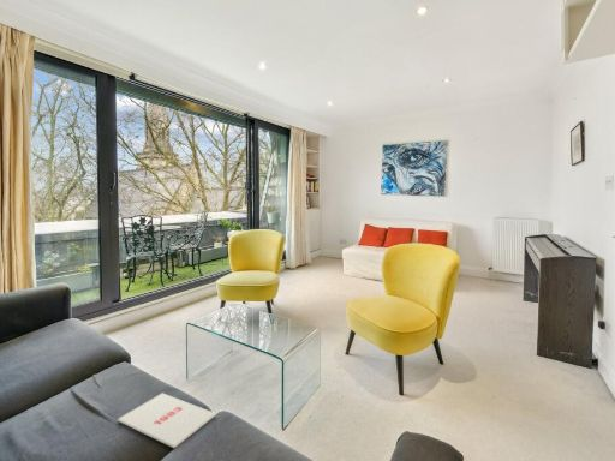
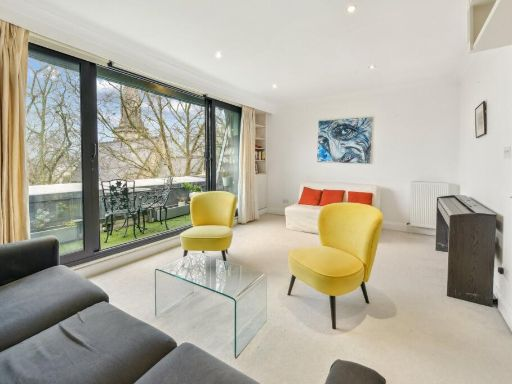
- magazine [117,393,217,449]
